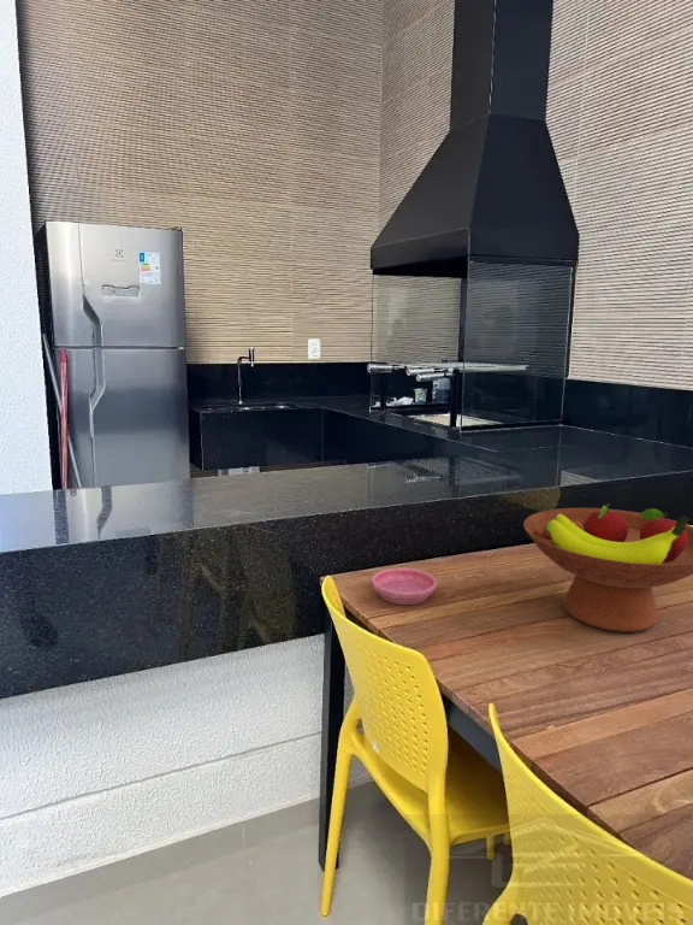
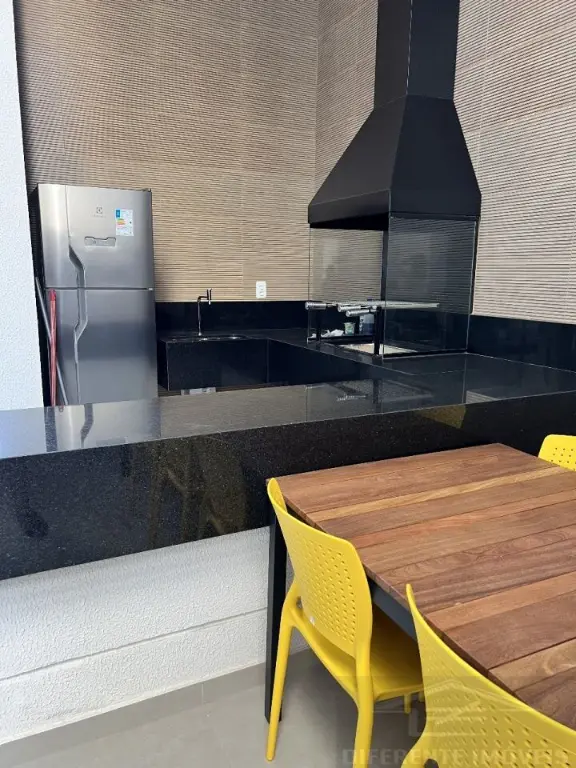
- saucer [371,566,438,606]
- fruit bowl [522,503,693,634]
